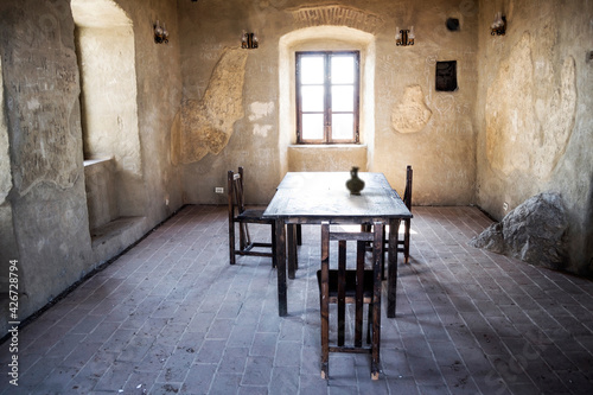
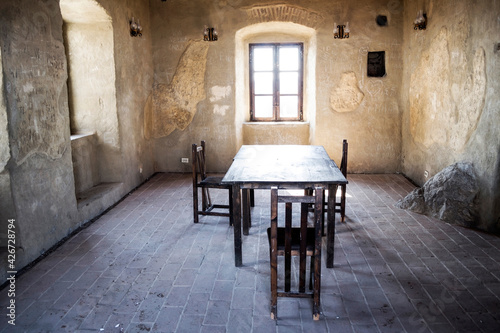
- ceramic jug [344,165,366,196]
